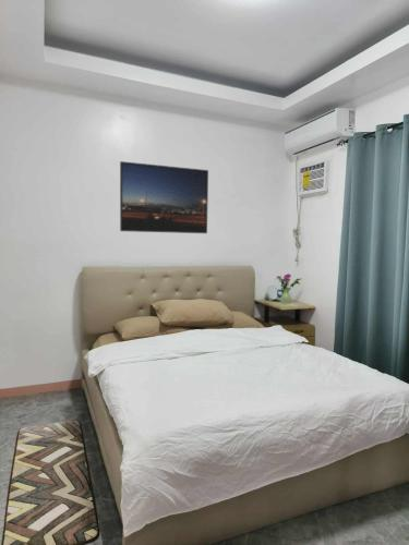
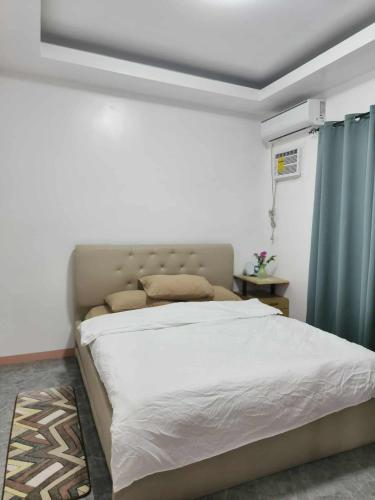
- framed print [119,160,209,234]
